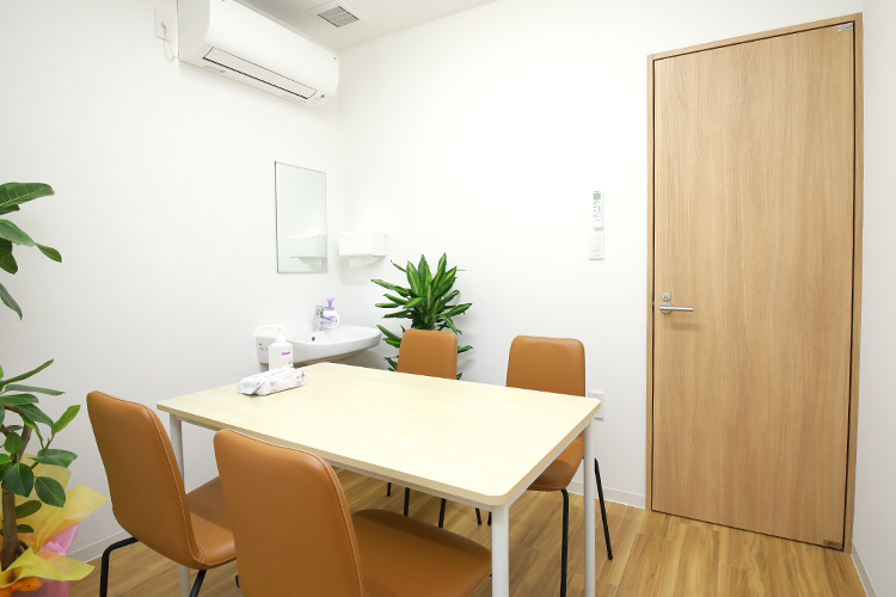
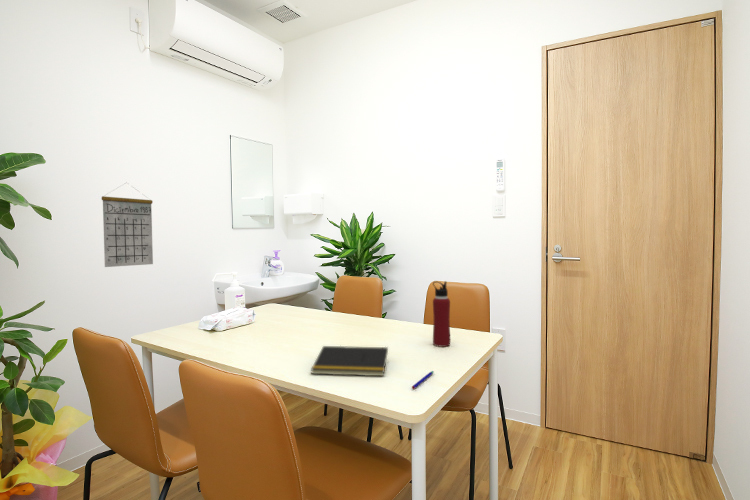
+ notepad [310,345,389,377]
+ water bottle [432,280,451,348]
+ pen [411,370,435,390]
+ calendar [101,181,154,268]
